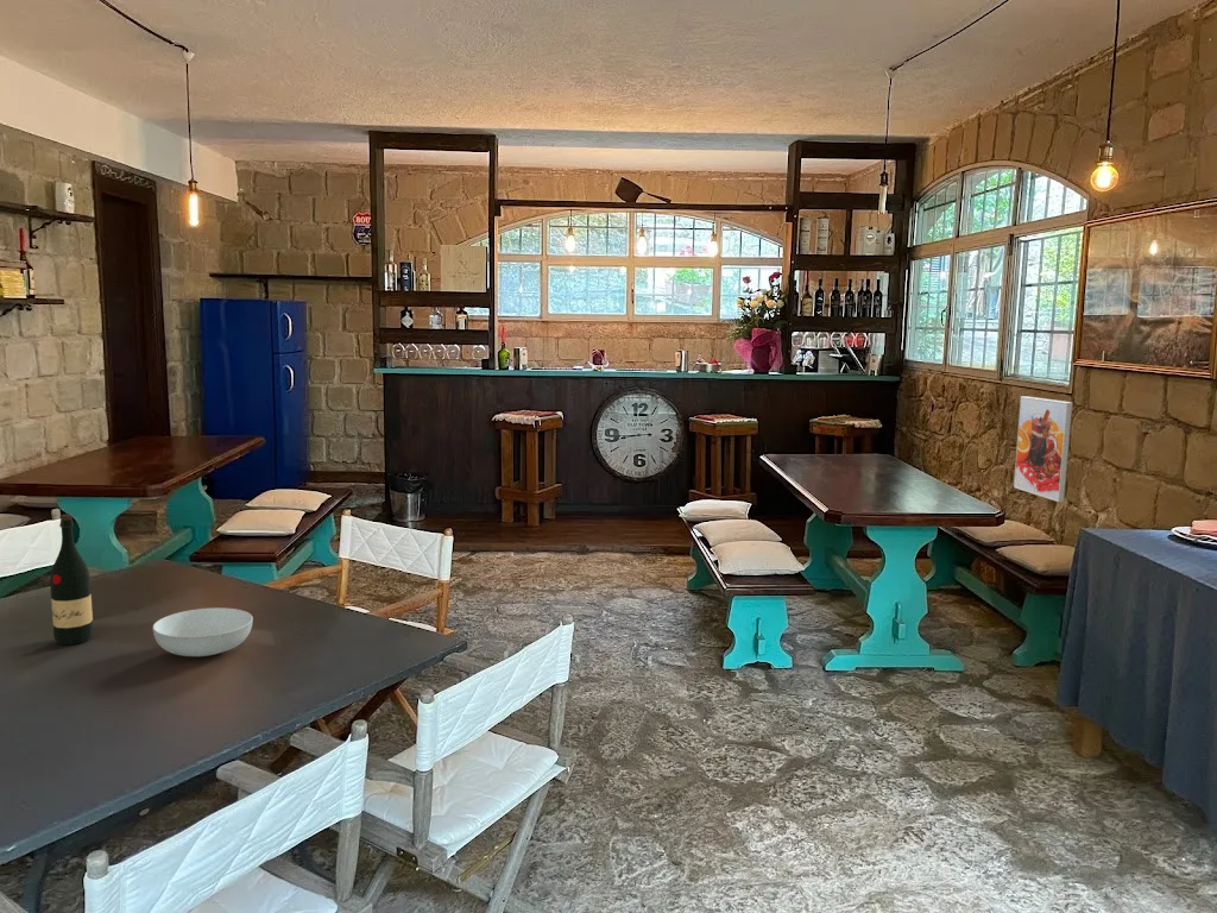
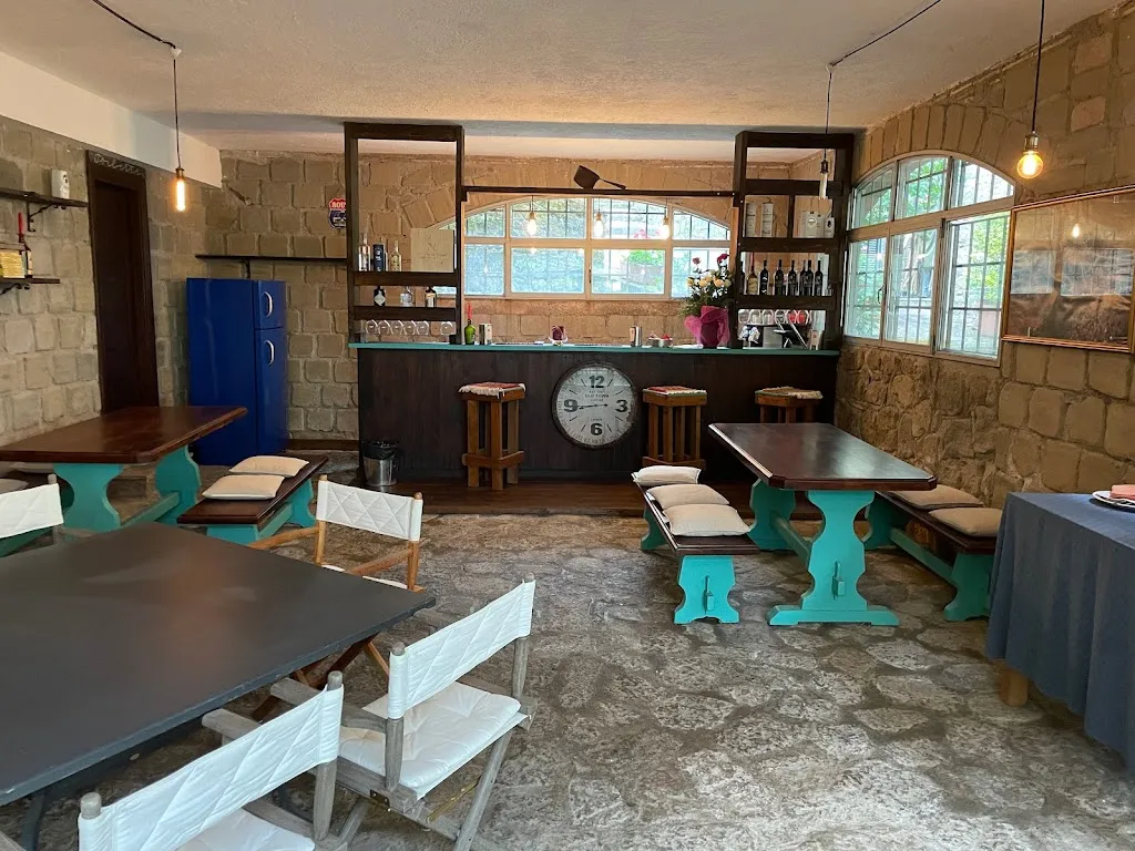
- serving bowl [152,606,254,657]
- wine bottle [49,514,94,646]
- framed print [1013,395,1073,503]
